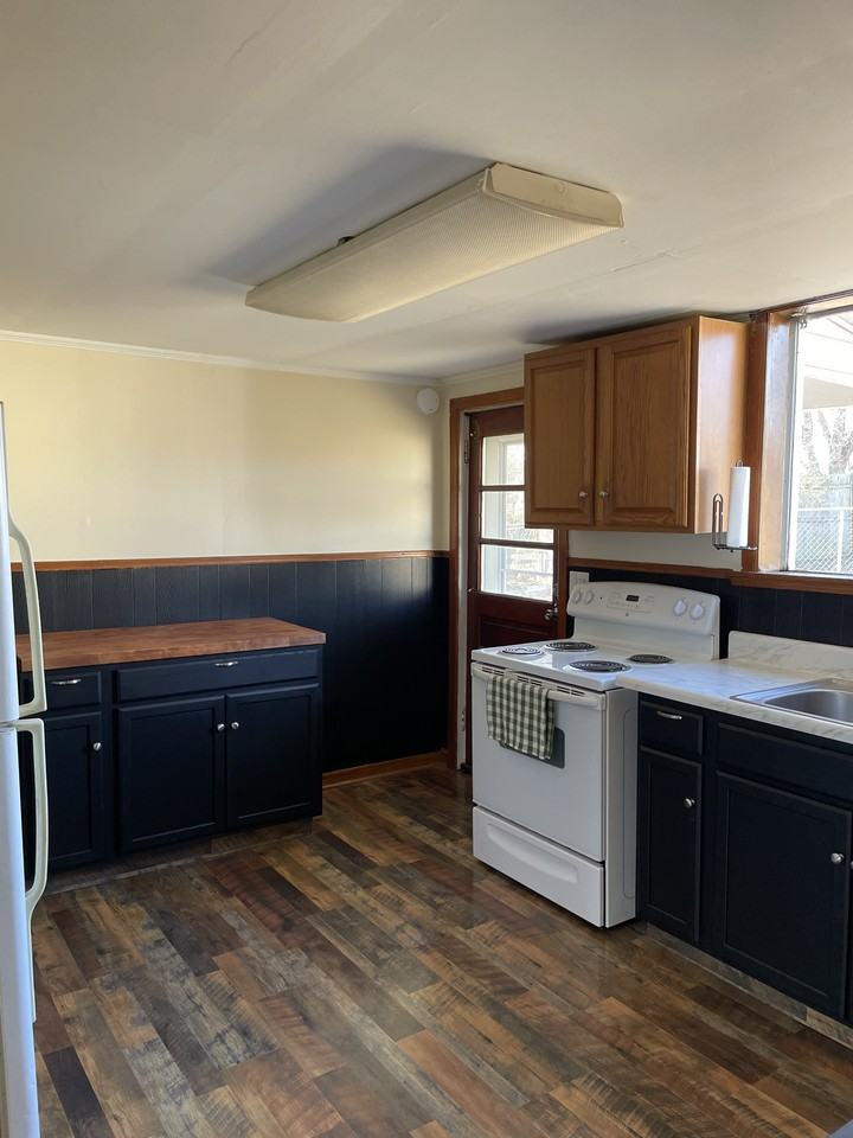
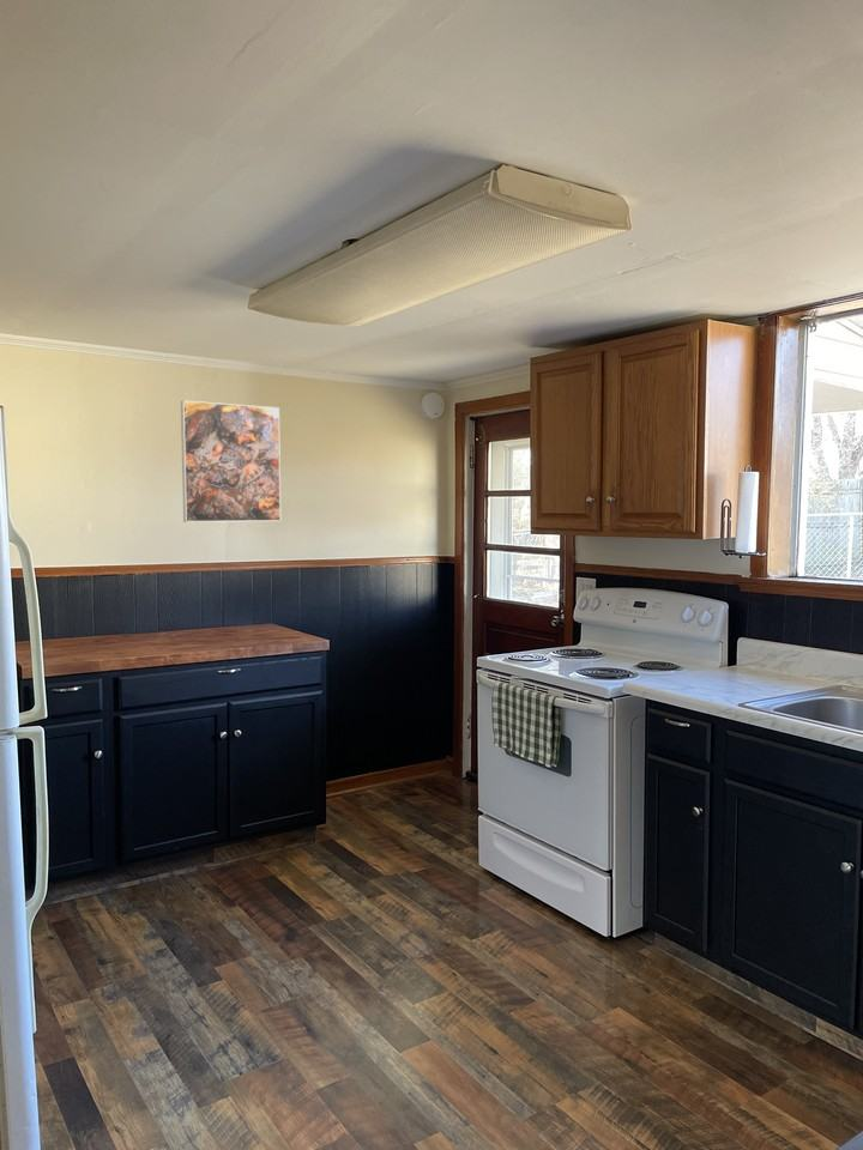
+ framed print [180,399,282,523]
